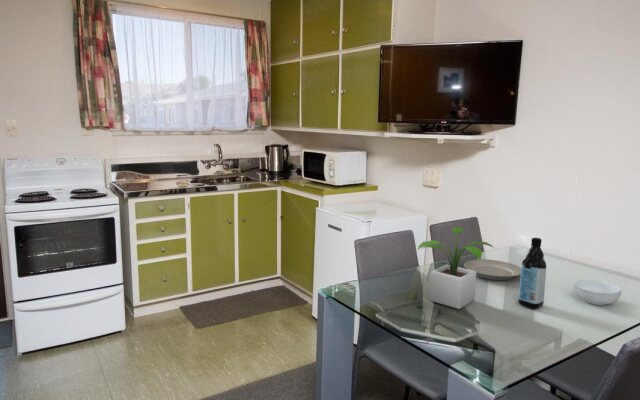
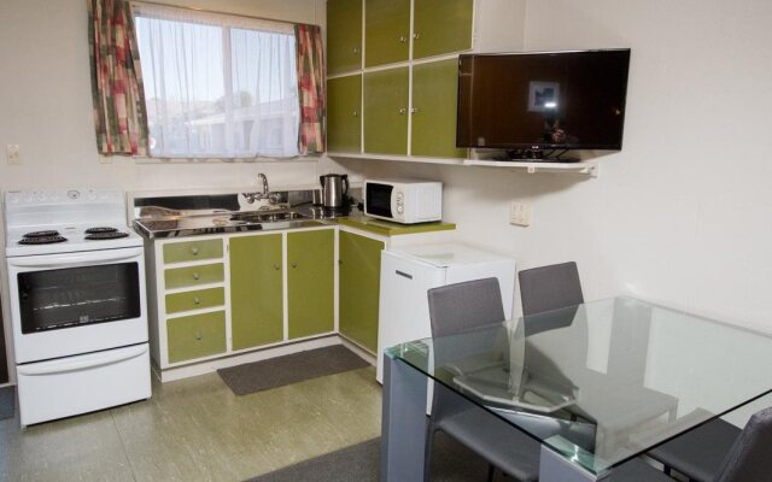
- plate [463,258,522,281]
- cereal bowl [573,278,622,306]
- water bottle [517,237,548,310]
- potted plant [417,226,495,310]
